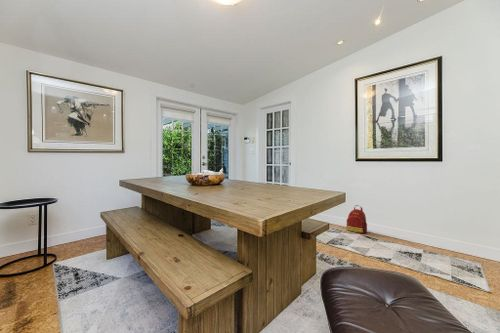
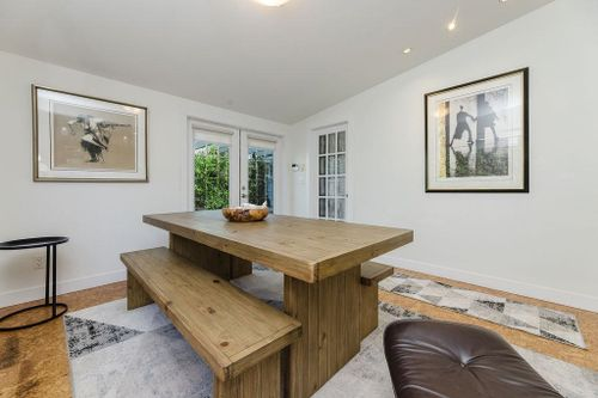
- backpack [346,204,368,234]
